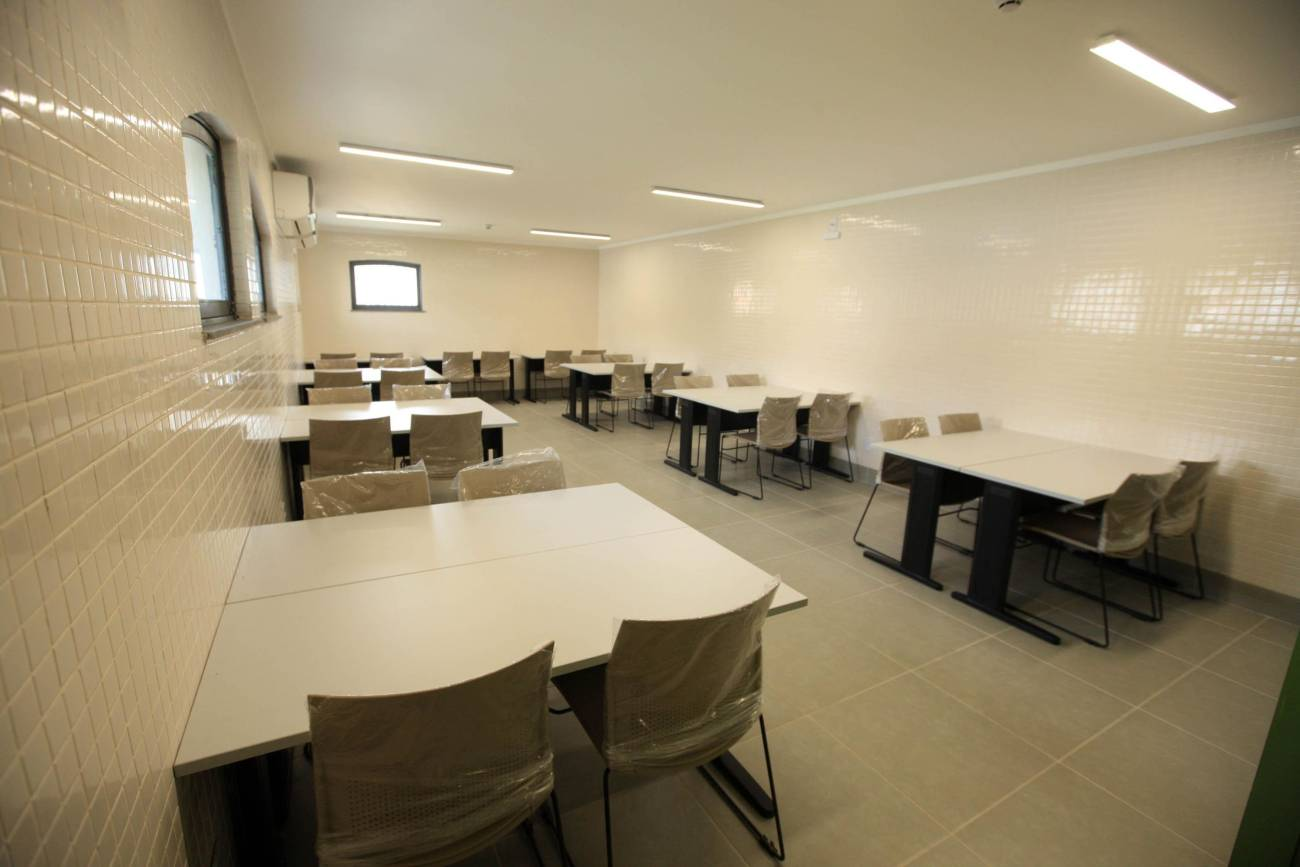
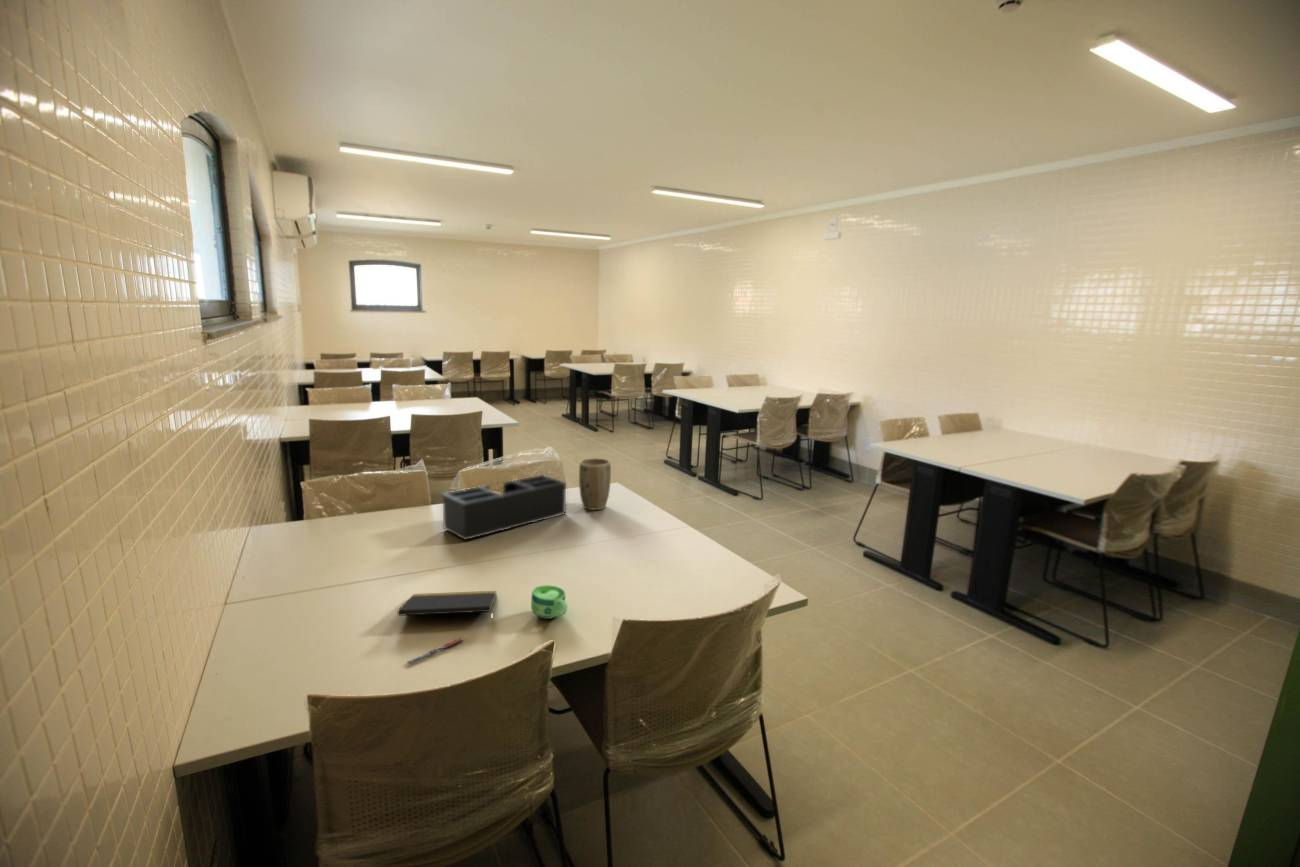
+ plant pot [578,457,612,511]
+ pen [406,636,465,665]
+ desk organizer [442,474,567,541]
+ cup [530,584,568,620]
+ notepad [397,590,498,622]
